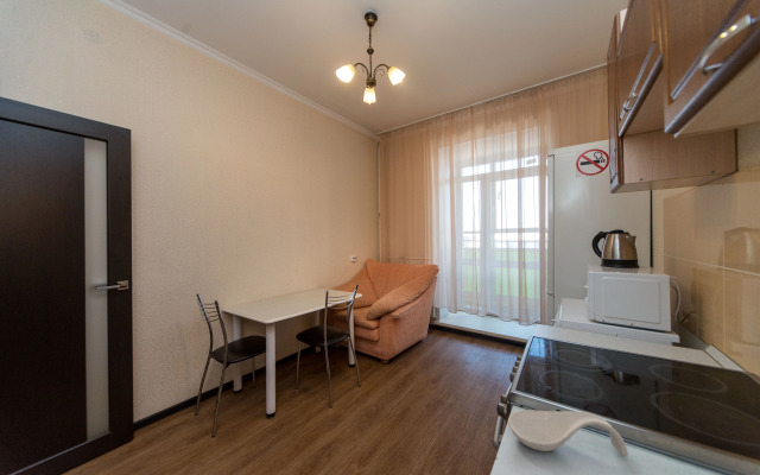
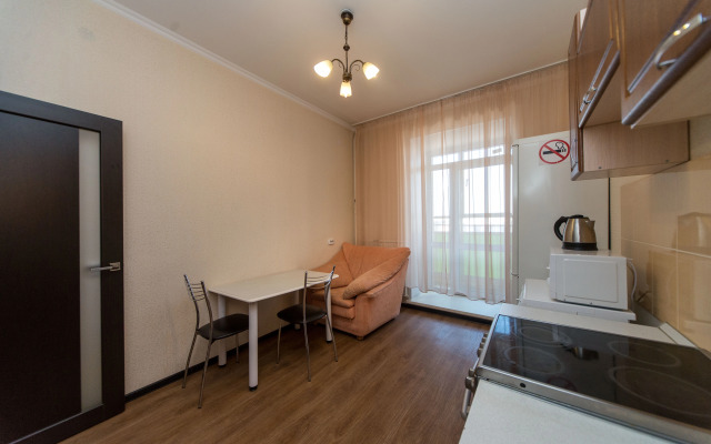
- spoon rest [507,408,629,458]
